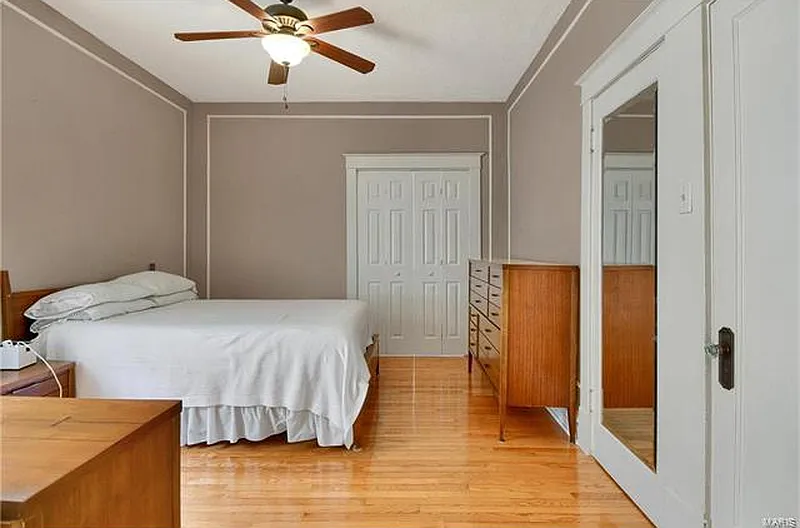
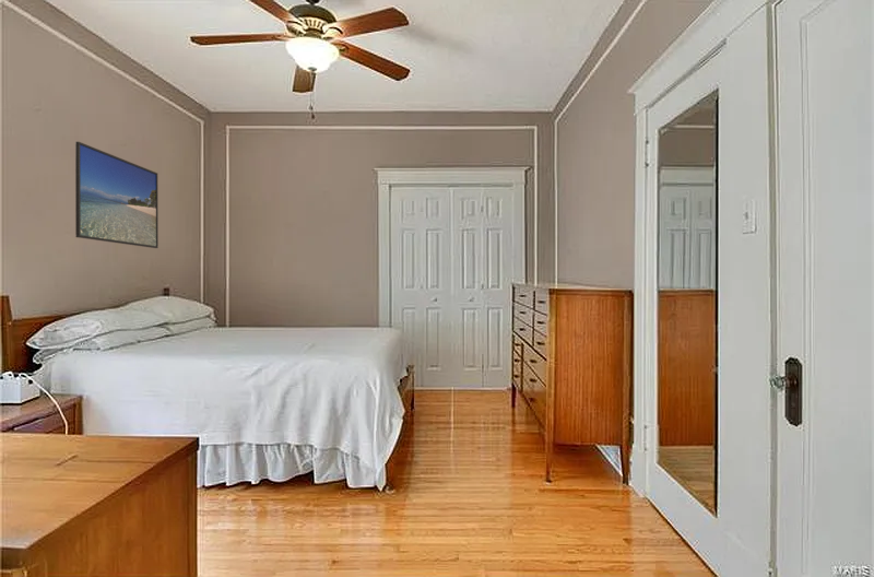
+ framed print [74,141,160,249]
